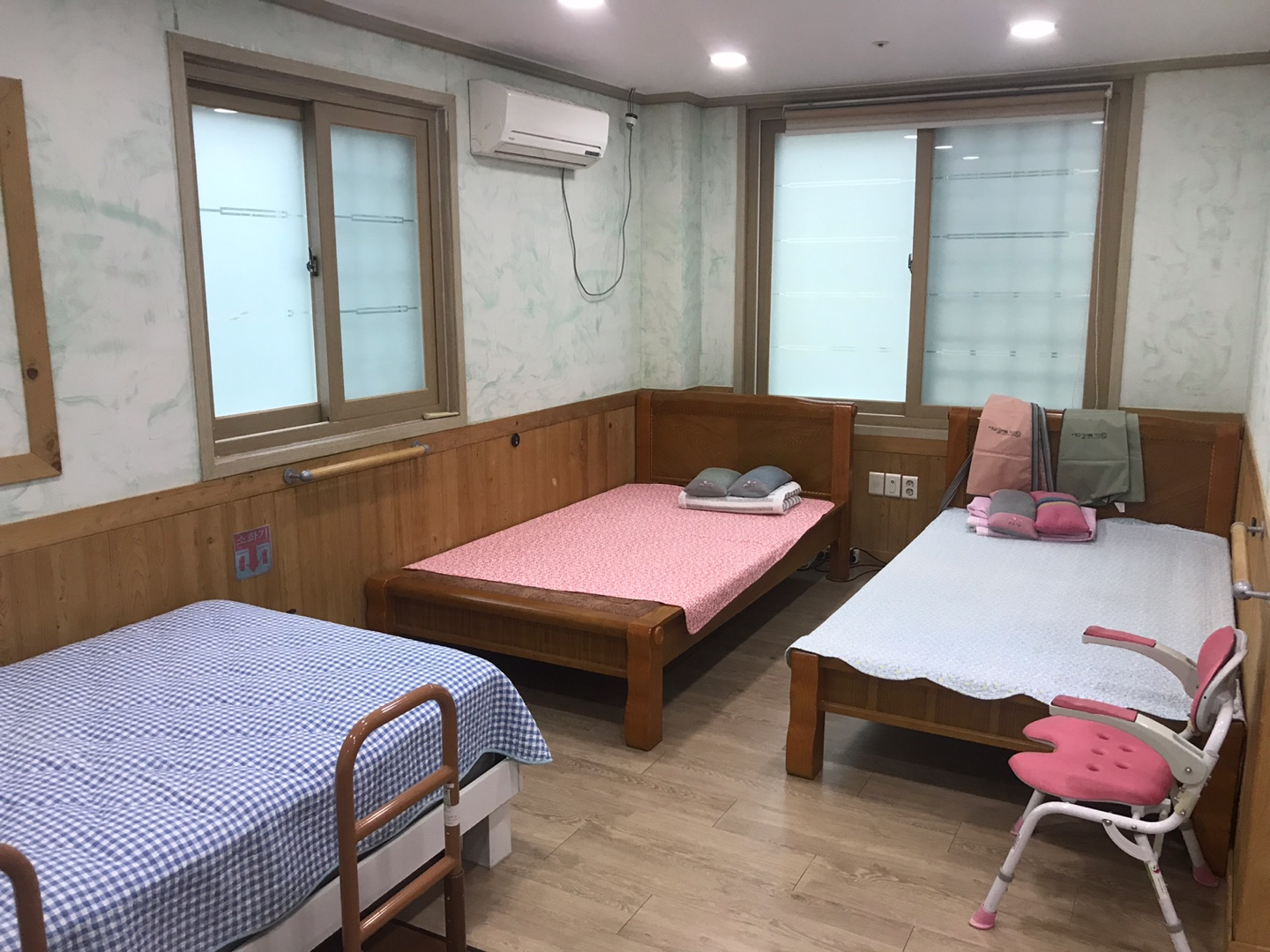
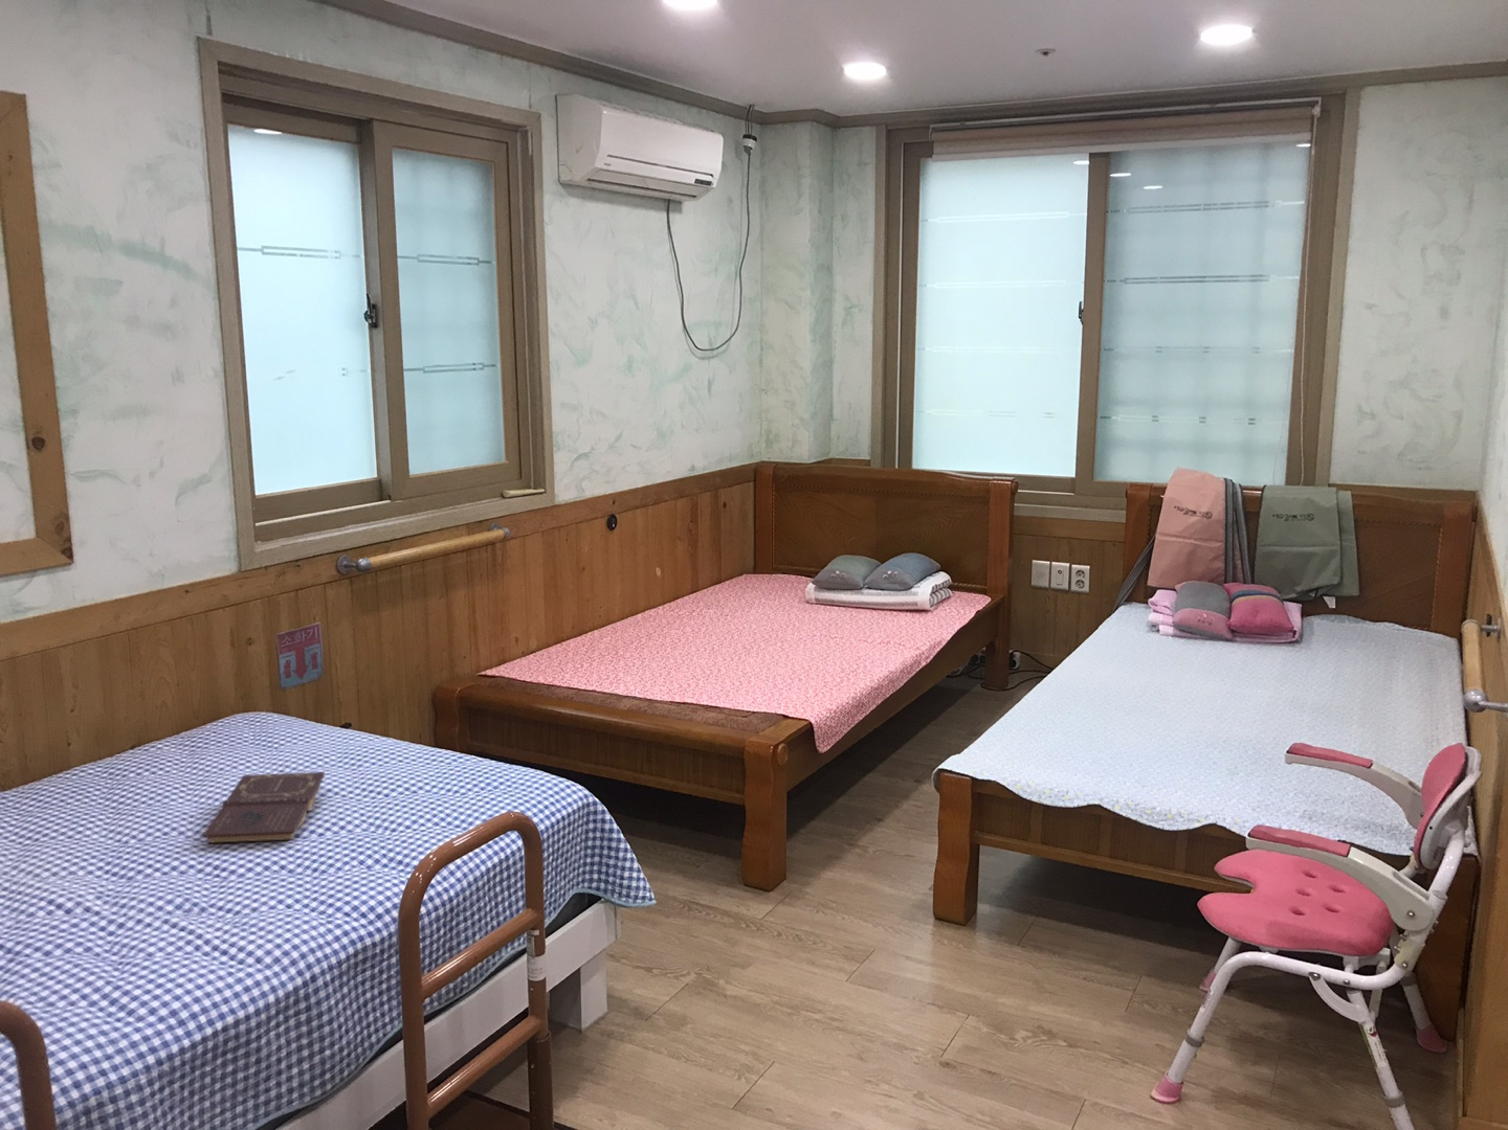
+ book [202,772,325,844]
